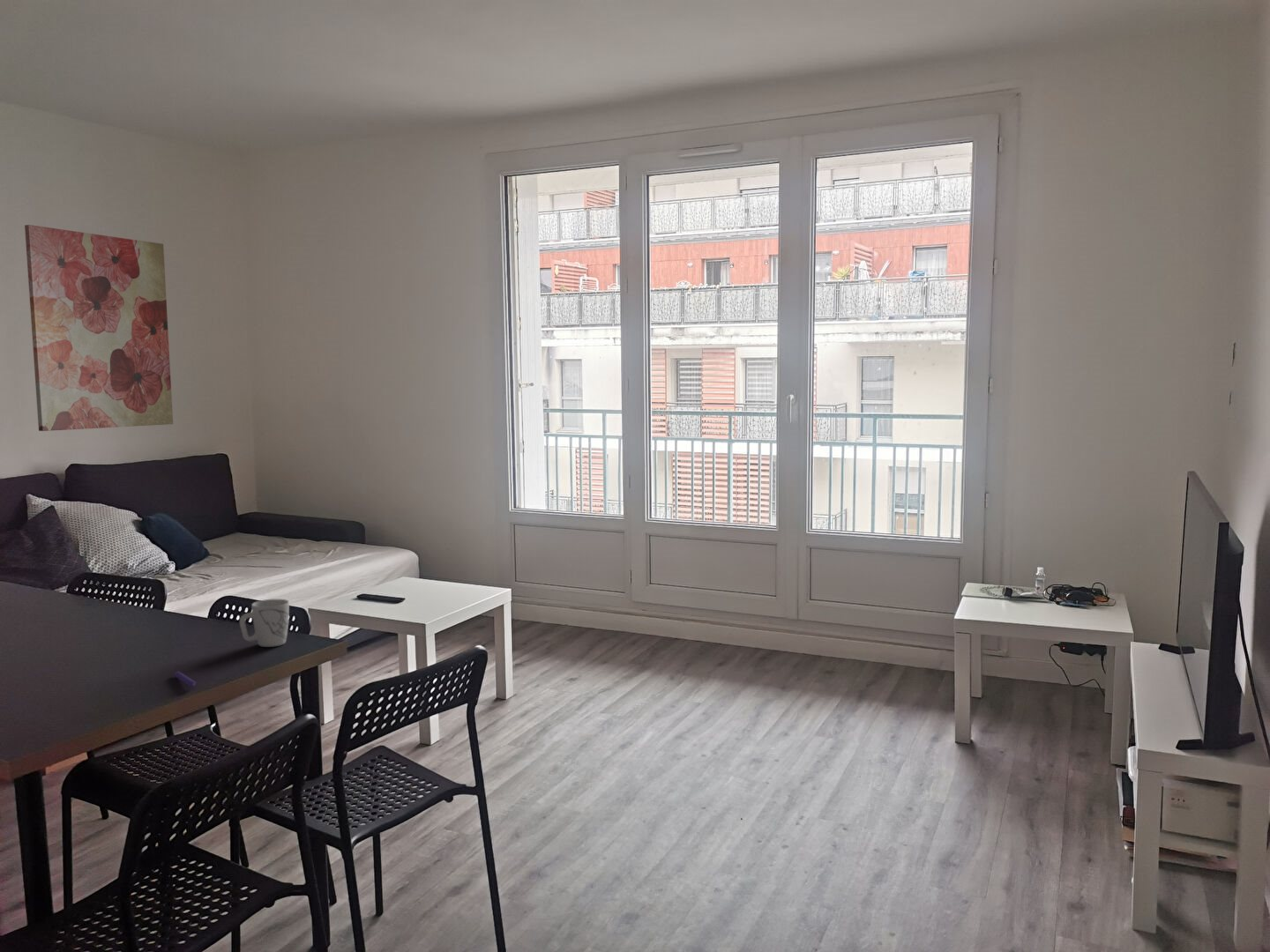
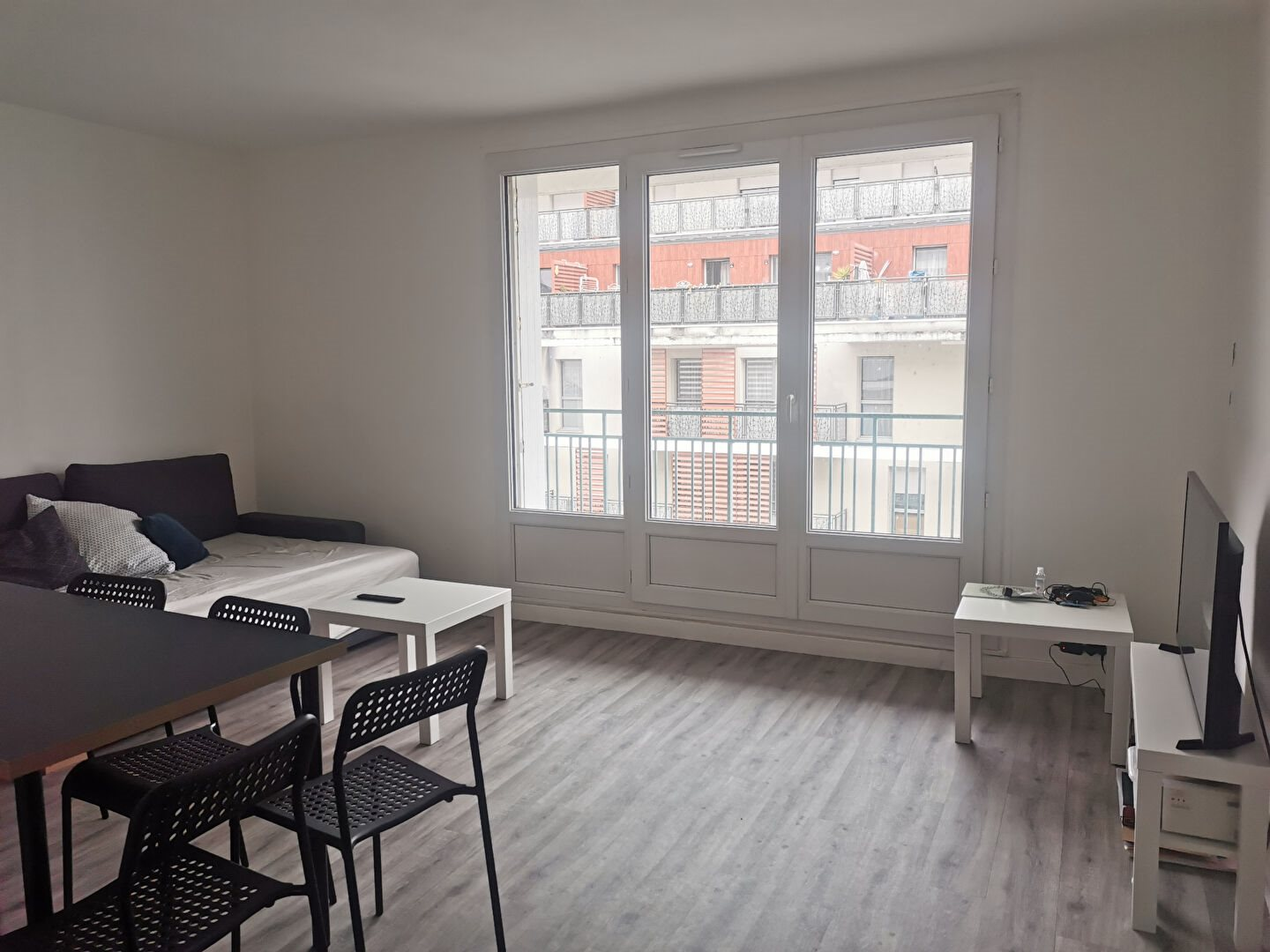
- mug [239,599,290,648]
- wall art [24,224,174,432]
- pen [174,671,197,688]
